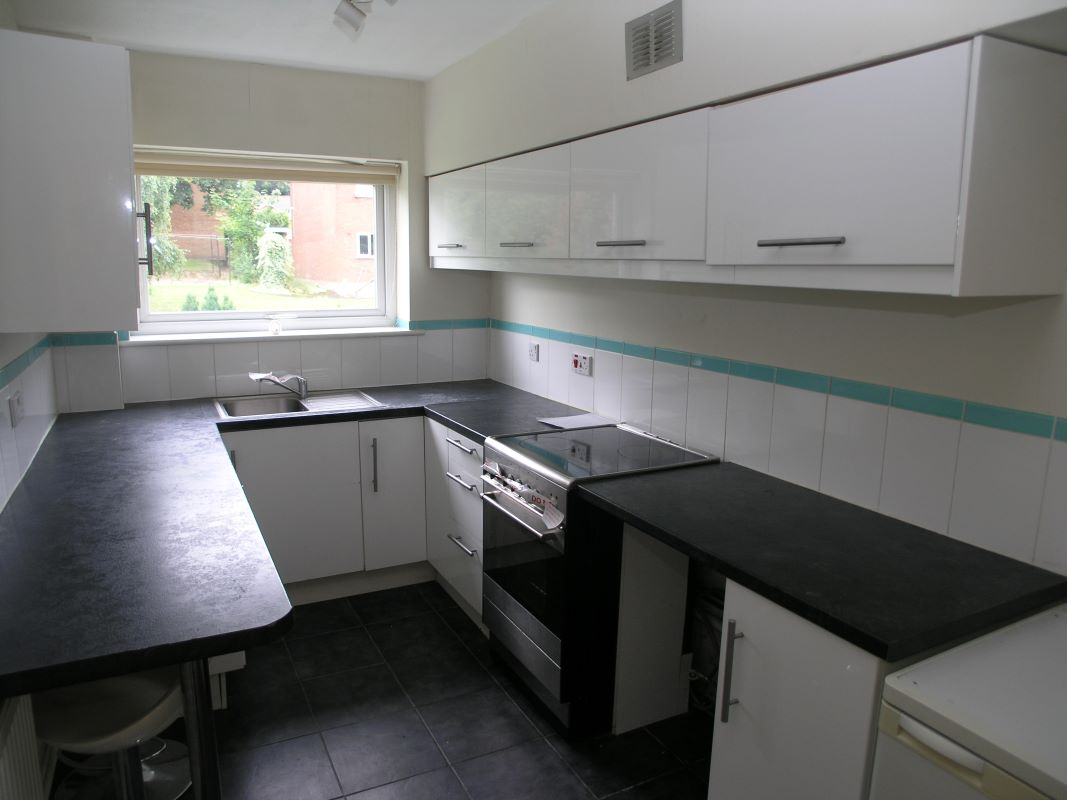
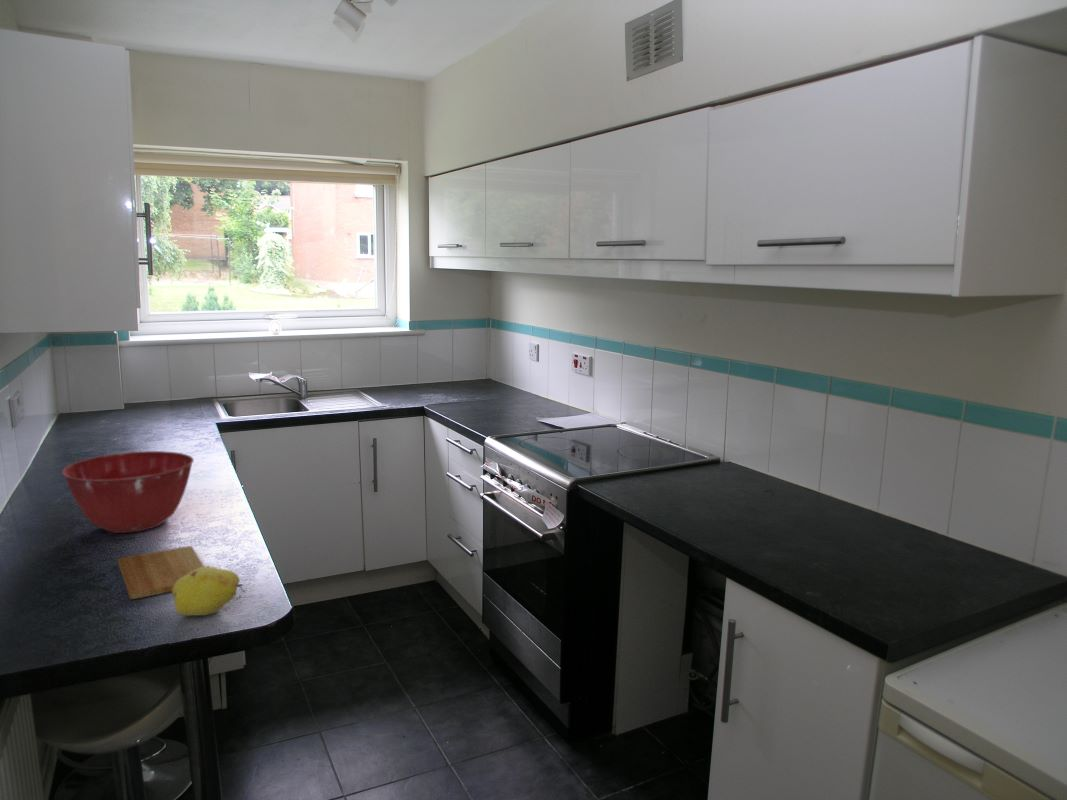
+ fruit [171,566,243,617]
+ mixing bowl [61,450,195,534]
+ cutting board [117,545,205,600]
